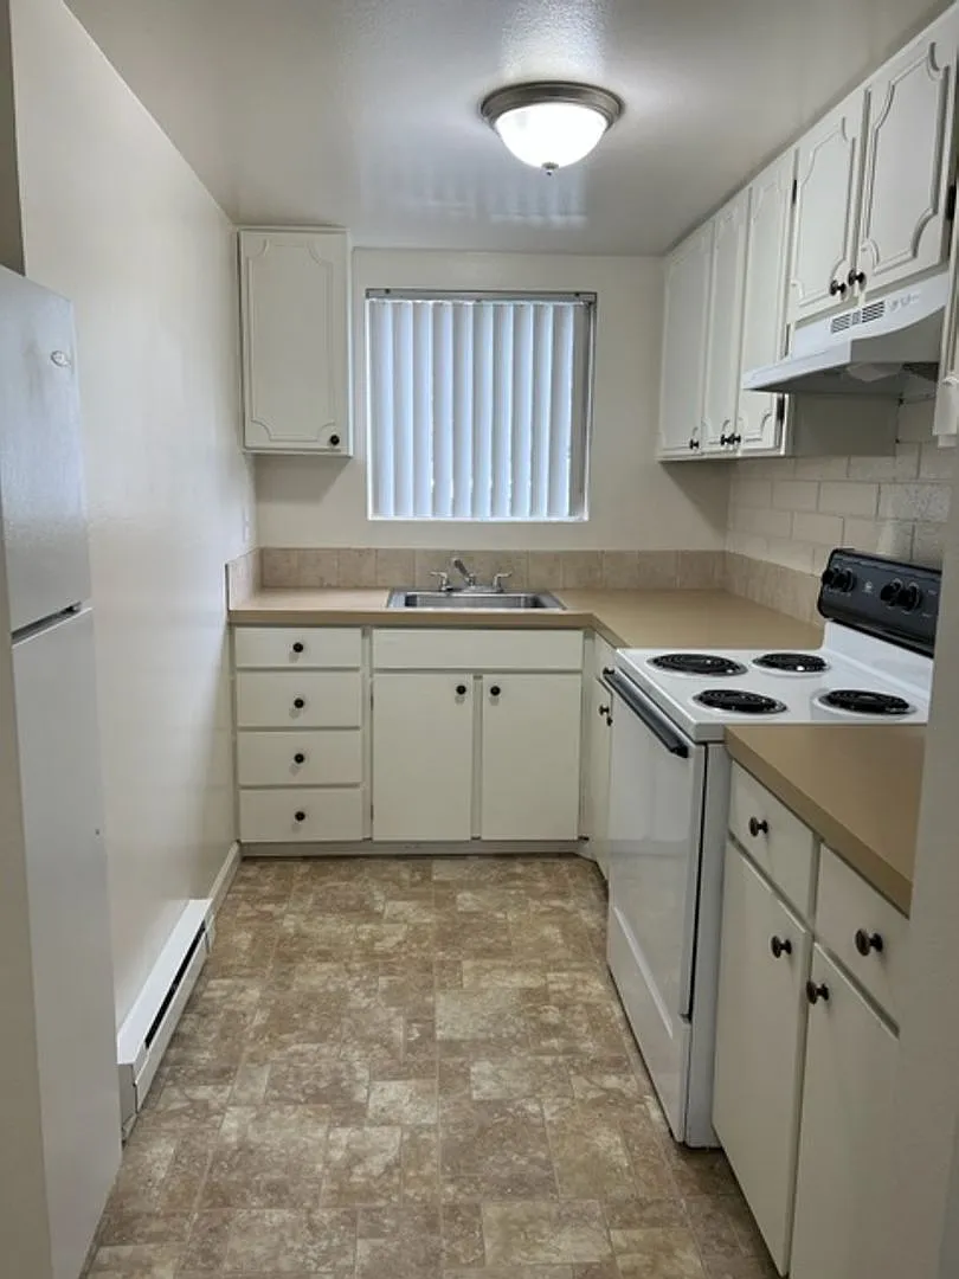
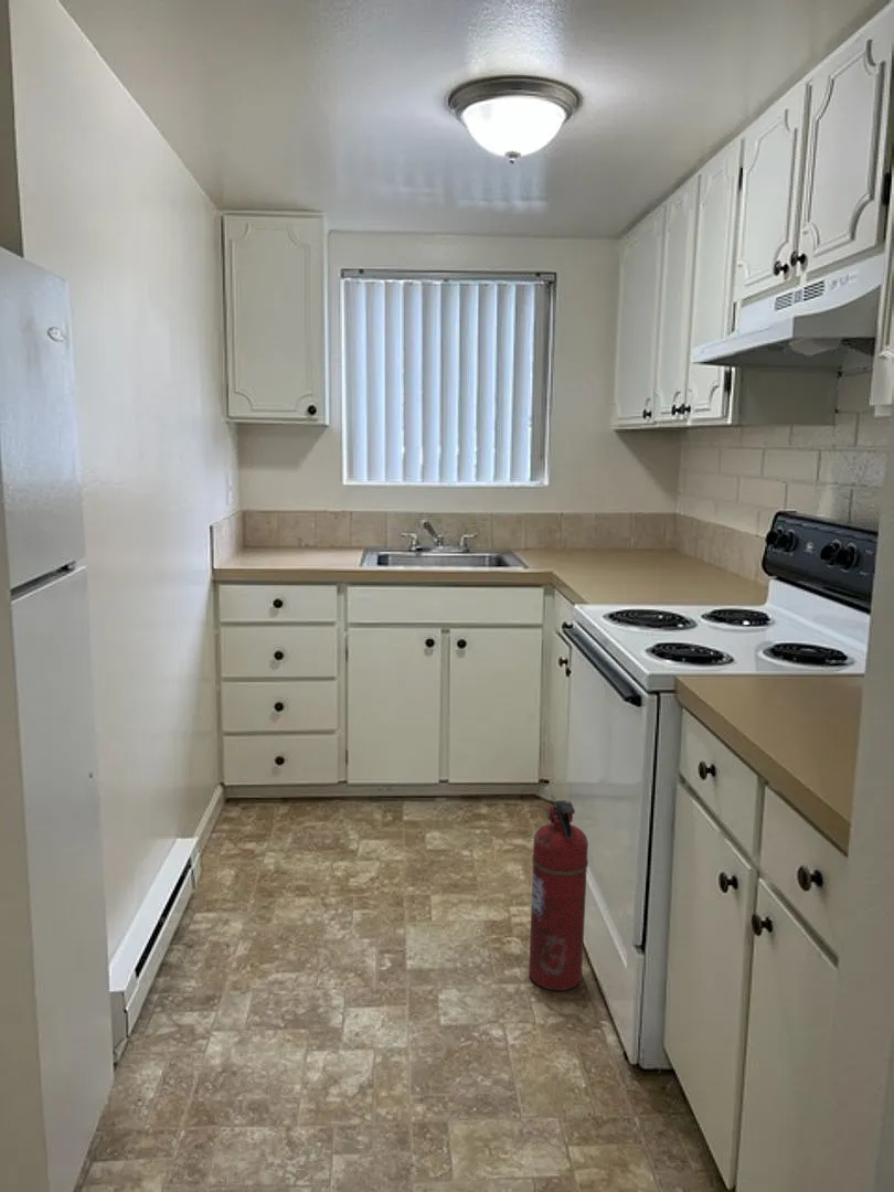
+ fire extinguisher [528,799,589,991]
